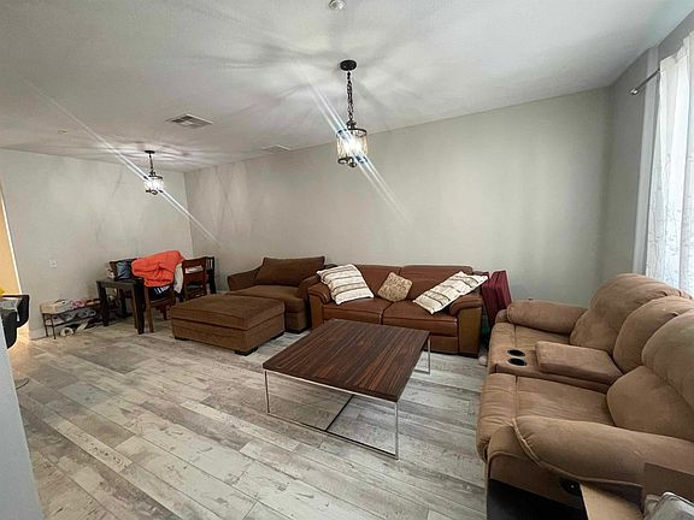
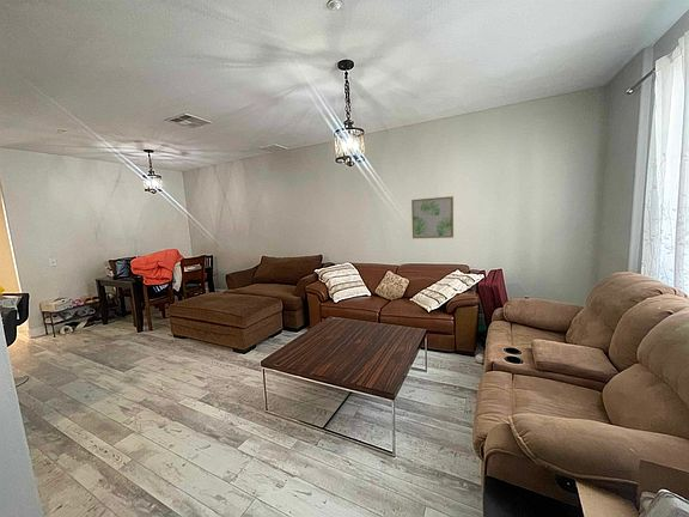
+ wall art [410,195,455,239]
